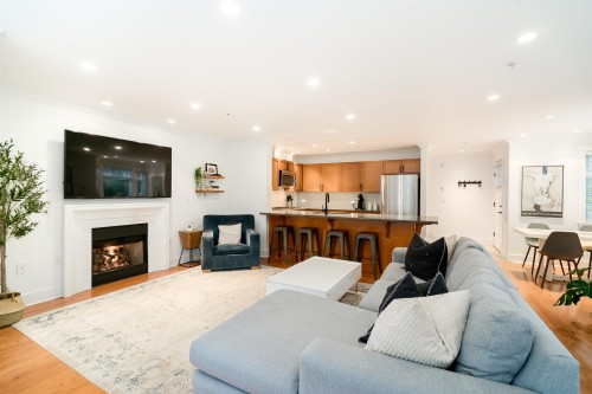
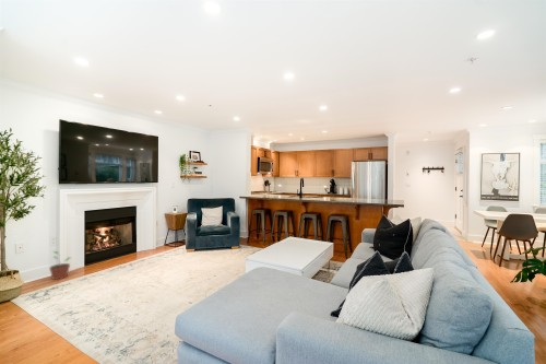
+ potted plant [48,250,73,281]
